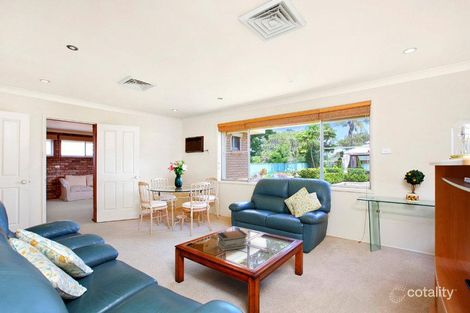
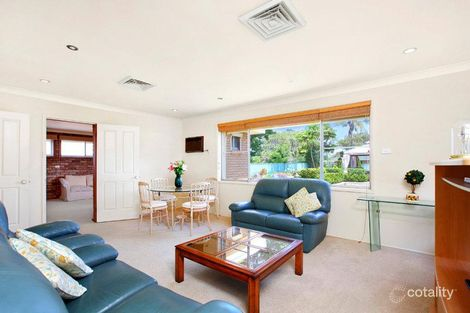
- book stack [217,229,249,252]
